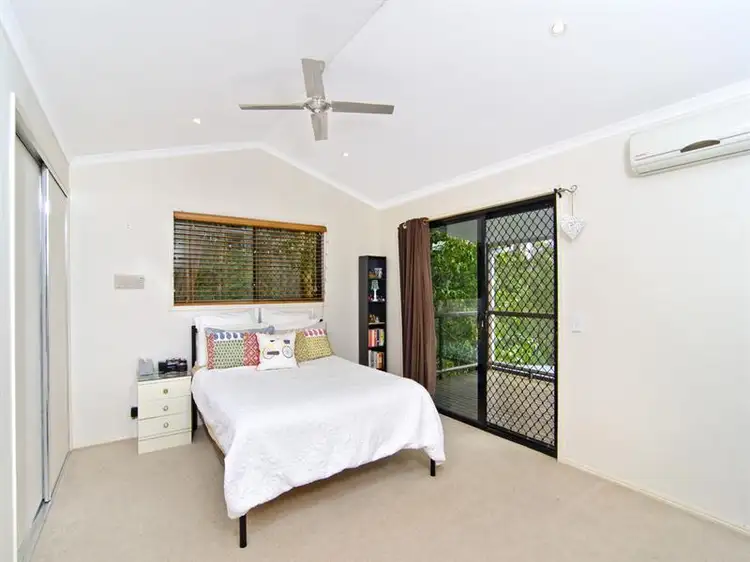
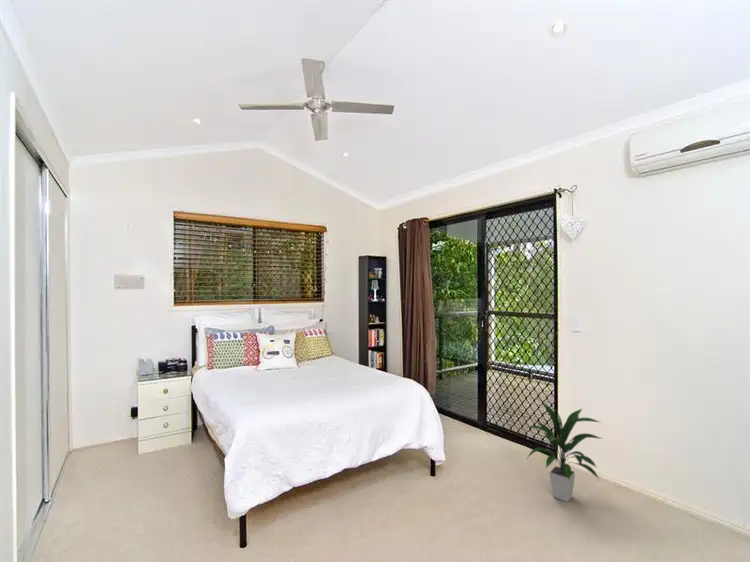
+ indoor plant [526,399,604,503]
